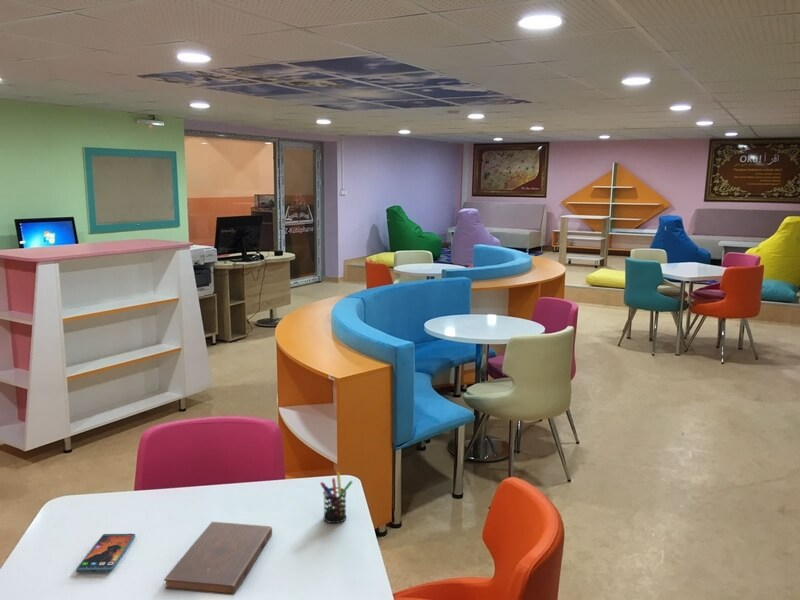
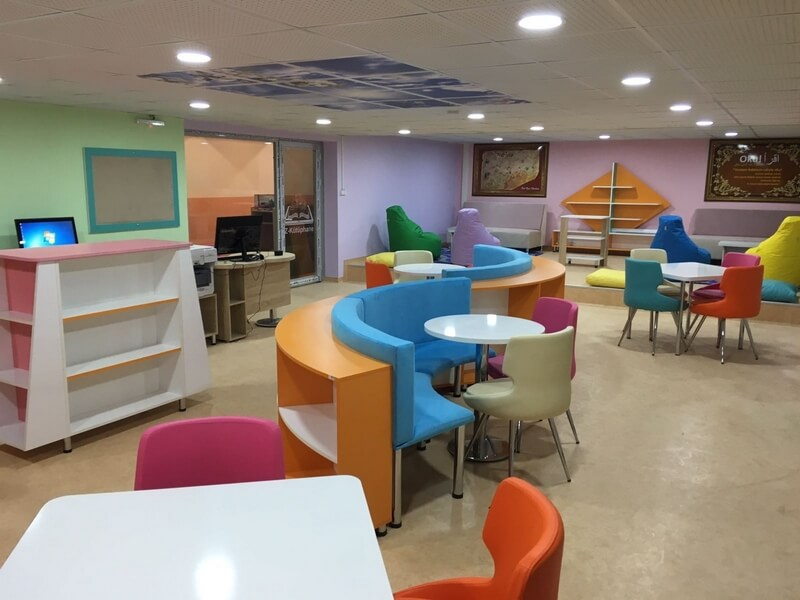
- book [163,521,273,596]
- smartphone [75,533,136,573]
- pen holder [319,471,353,524]
